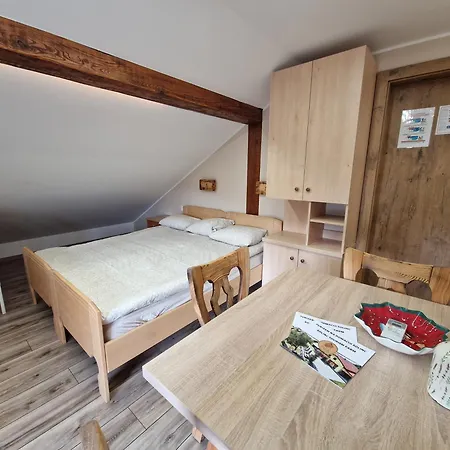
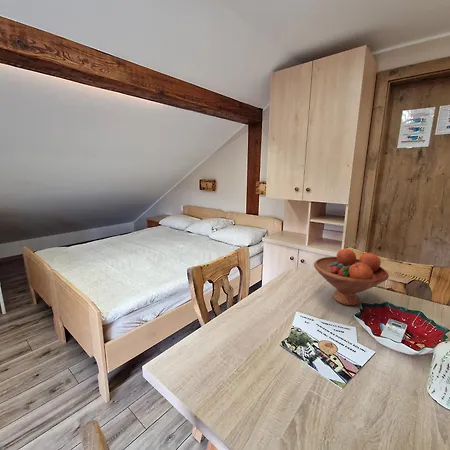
+ fruit bowl [313,248,390,306]
